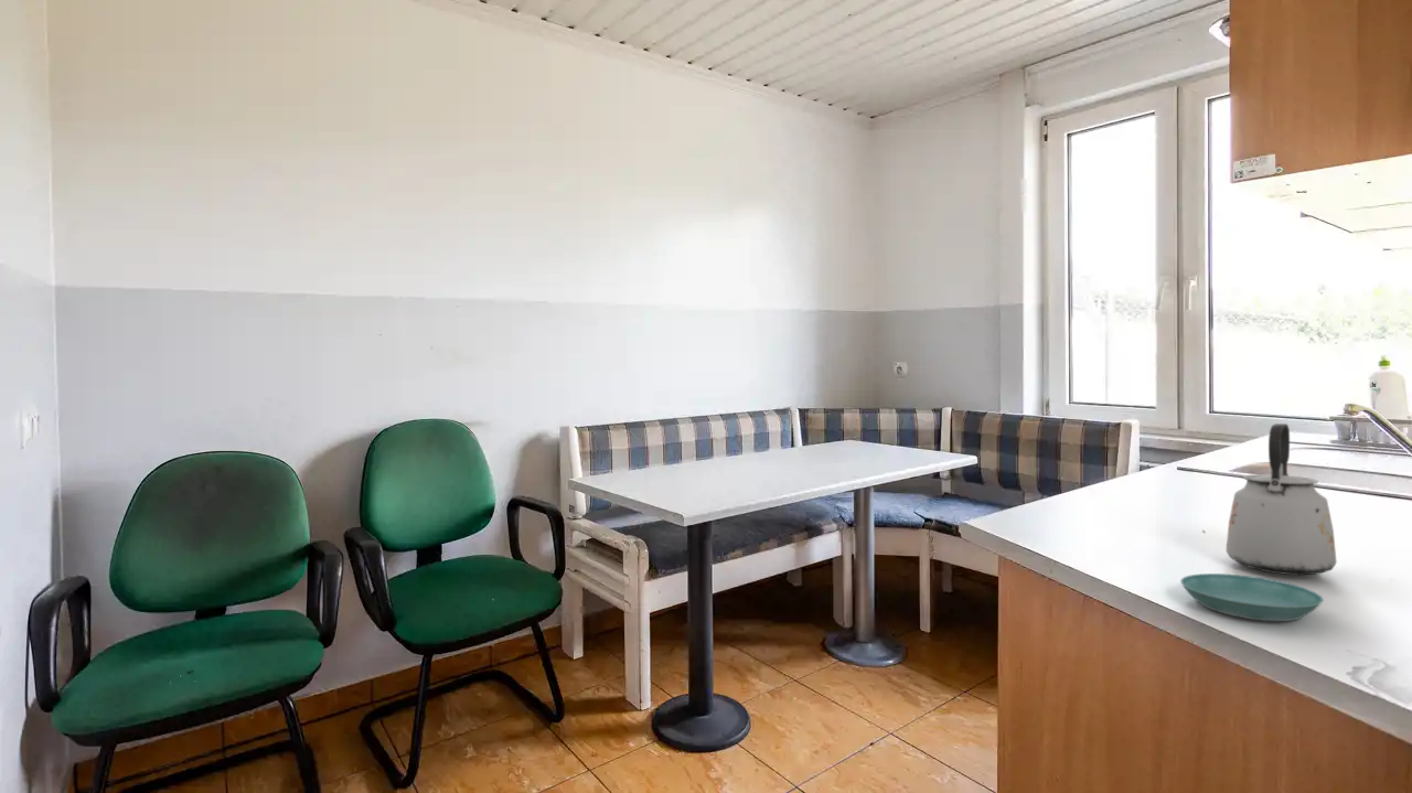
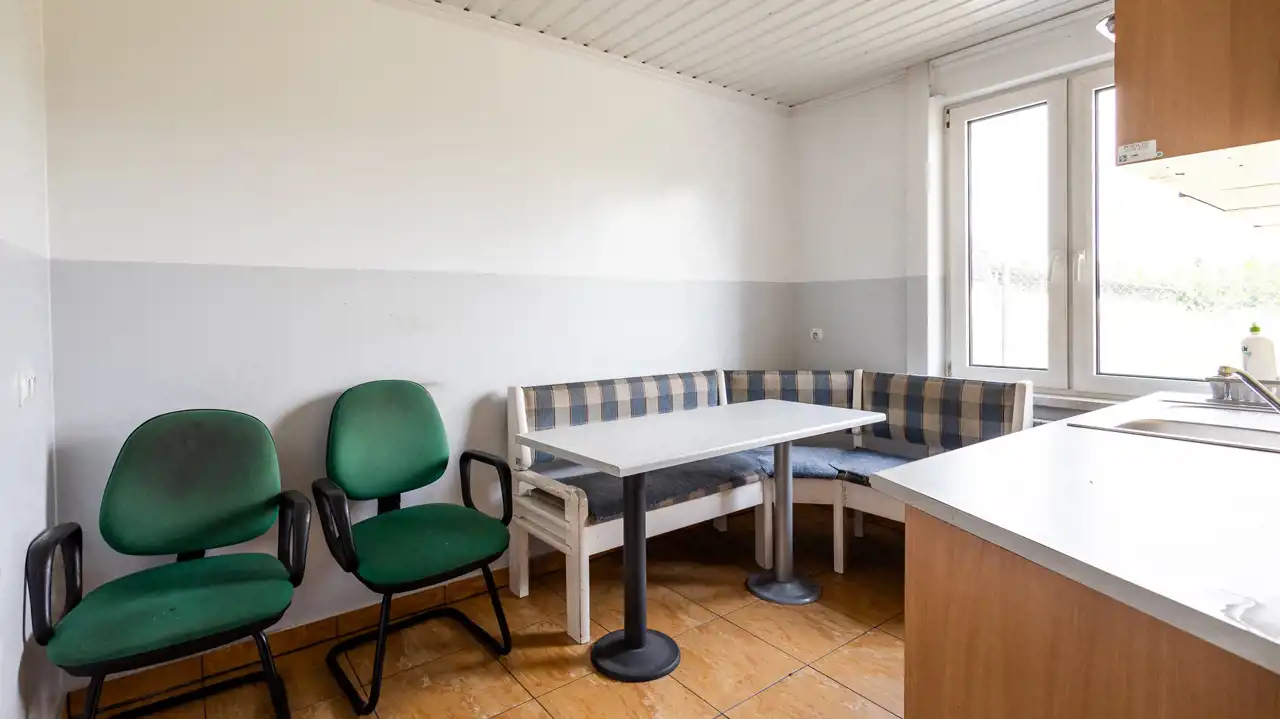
- saucer [1179,572,1324,622]
- kettle [1224,422,1338,576]
